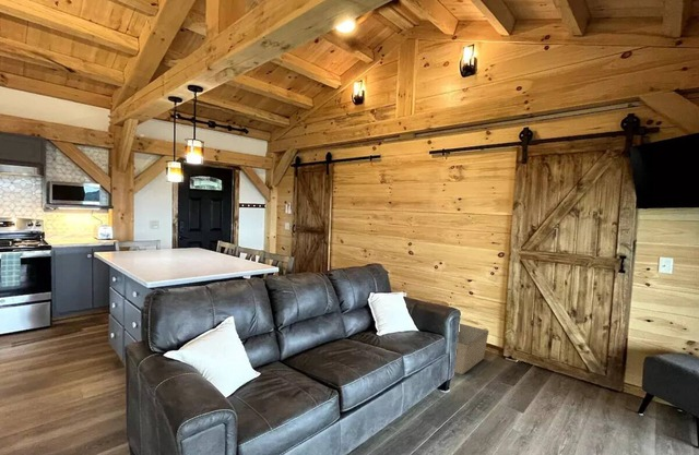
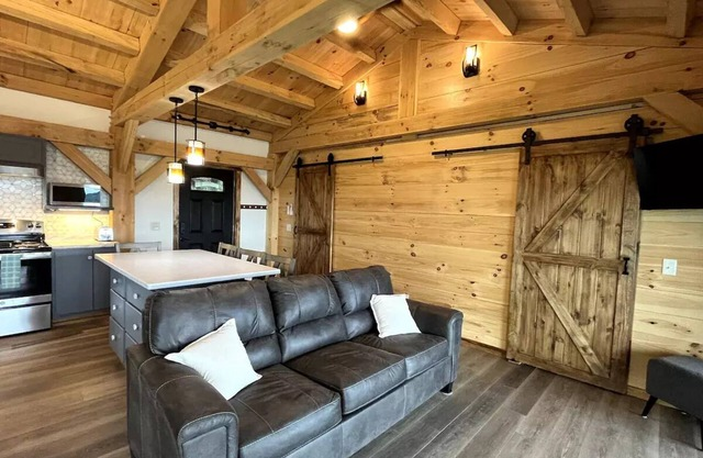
- storage bin [453,323,490,375]
